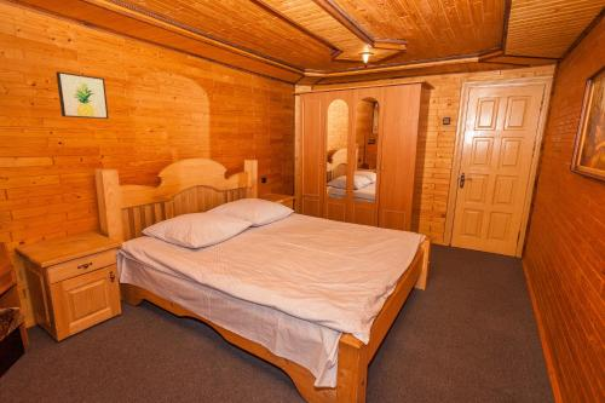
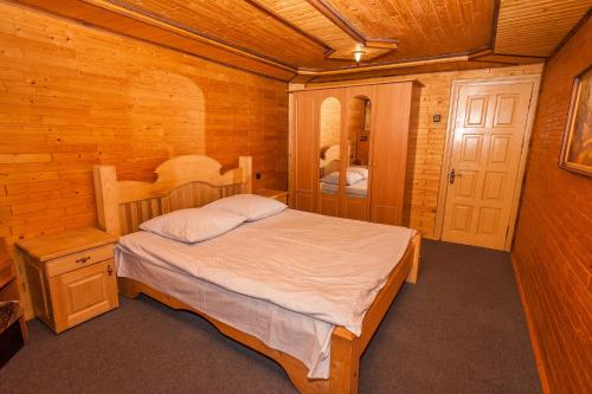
- wall art [54,70,109,120]
